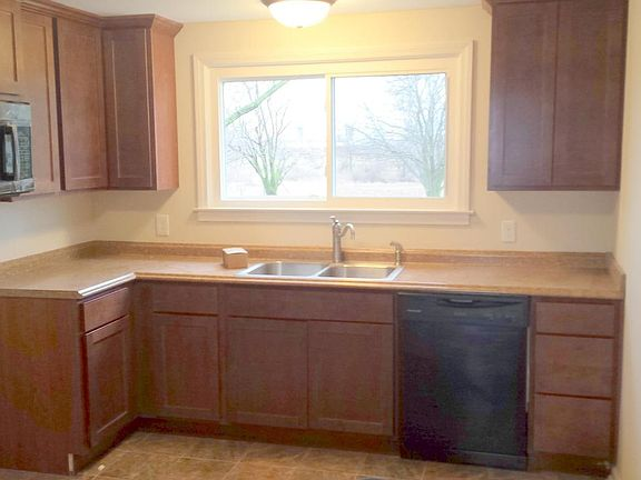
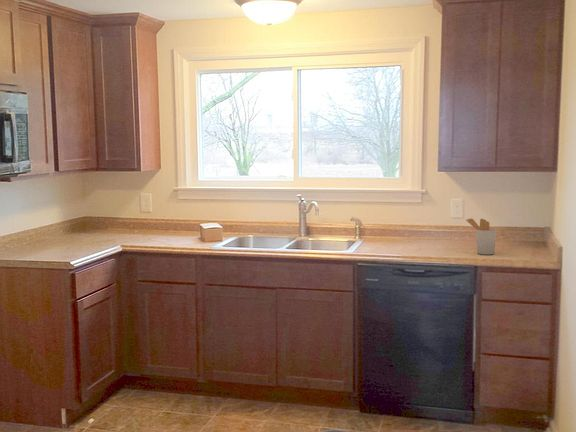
+ utensil holder [465,218,497,256]
